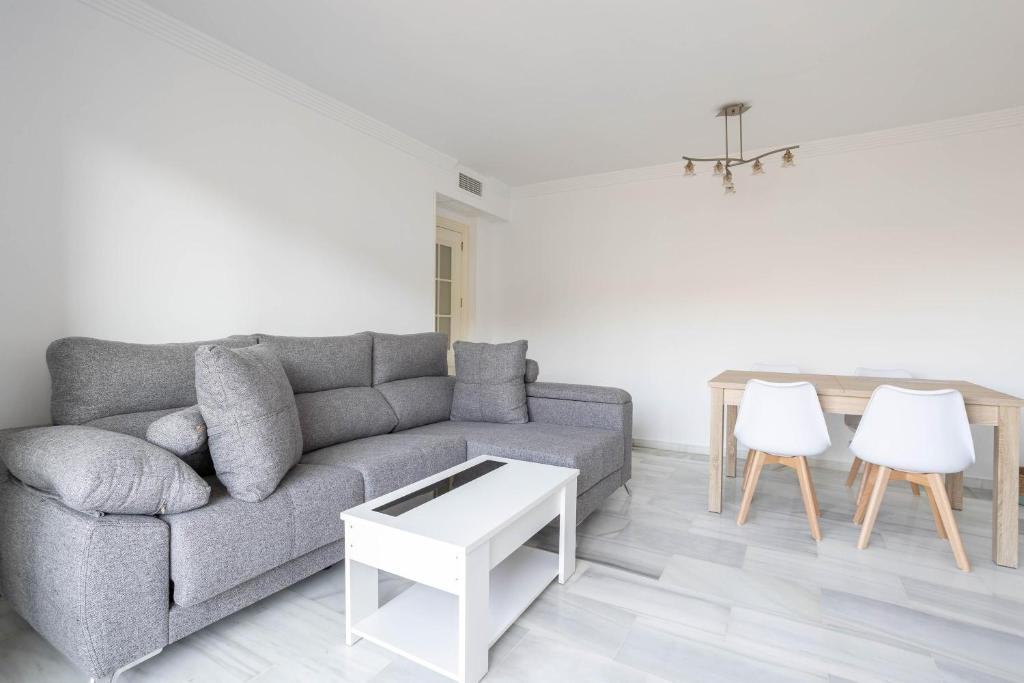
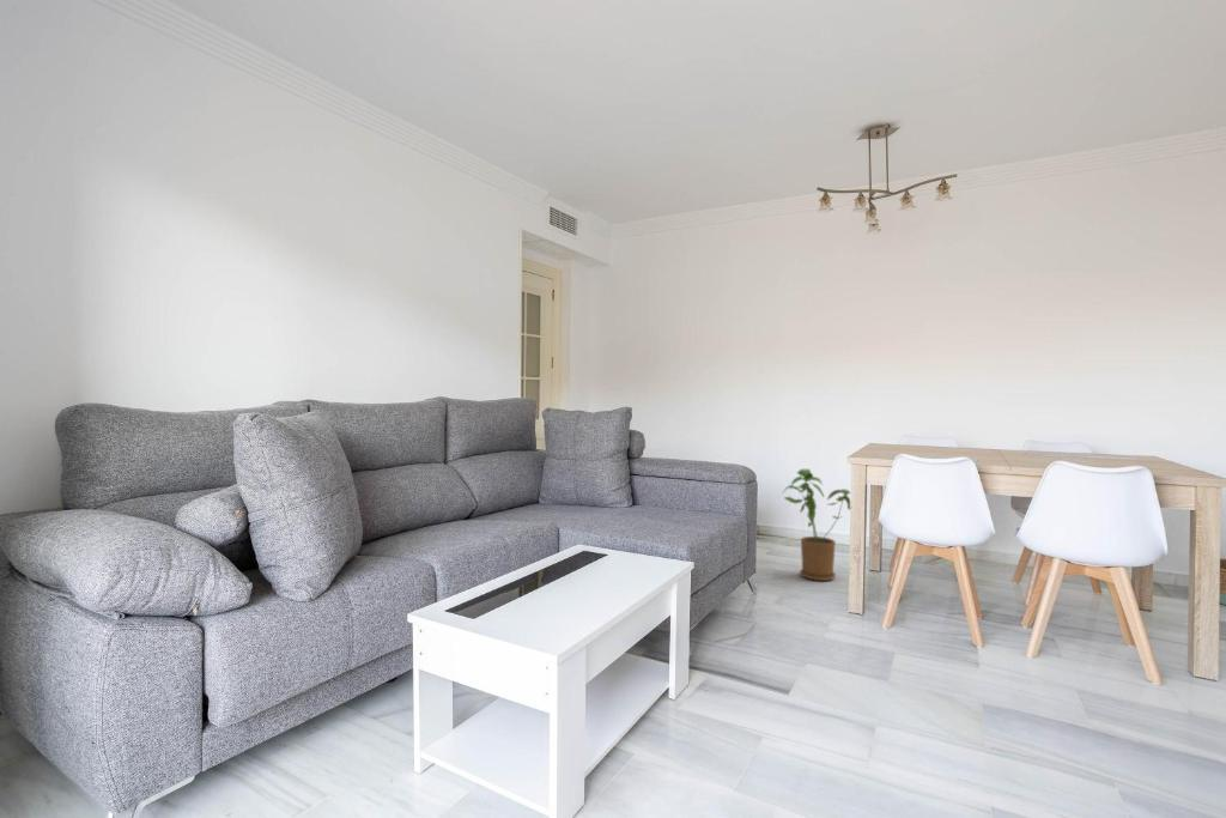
+ house plant [781,468,852,582]
